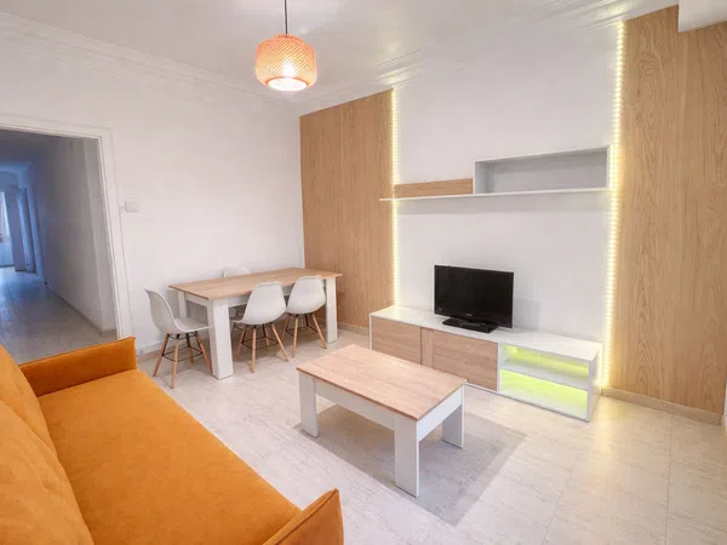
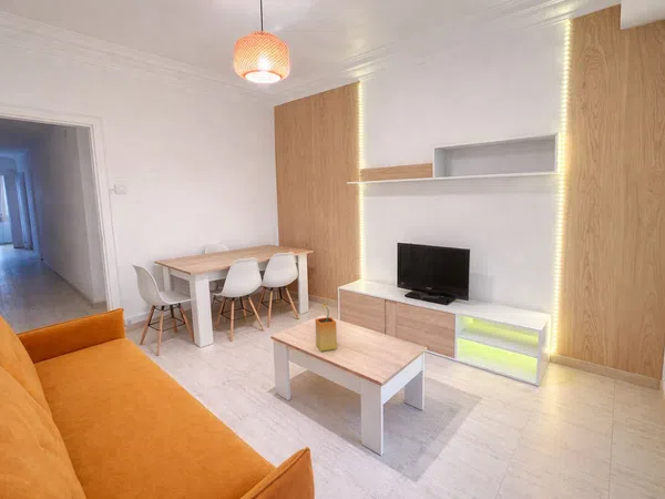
+ potted plant [315,302,338,353]
